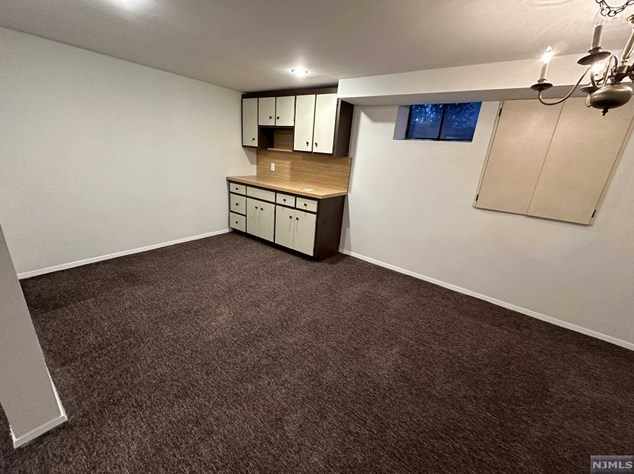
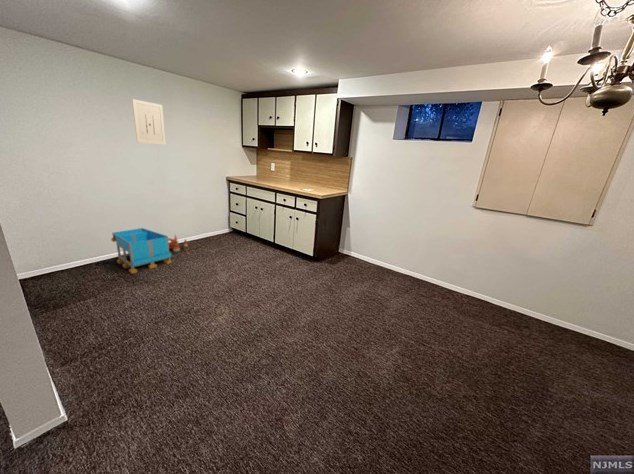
+ wall art [131,98,167,146]
+ storage bin [110,227,173,274]
+ stacking toy [168,234,190,253]
